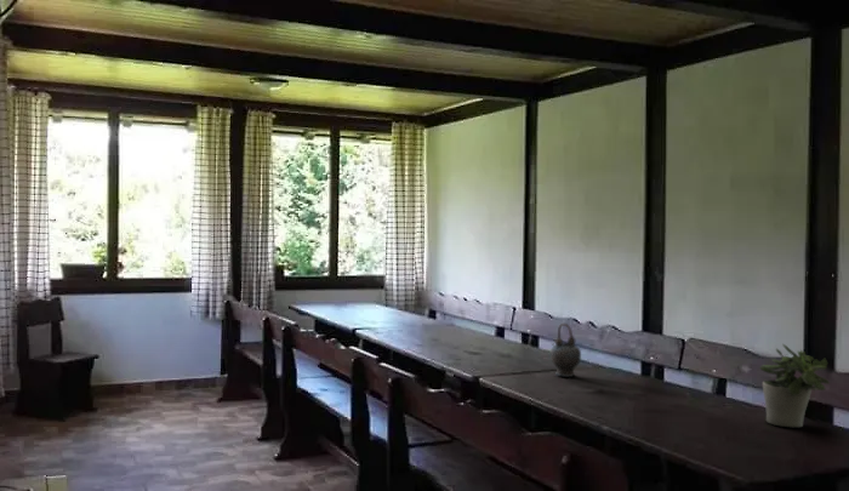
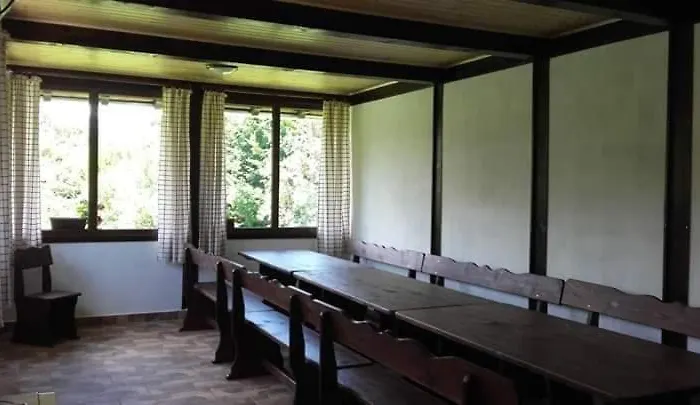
- teapot [549,322,582,378]
- potted plant [758,343,831,428]
